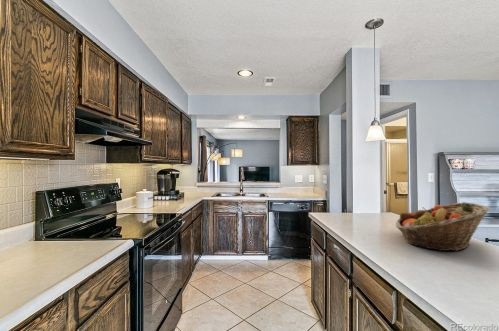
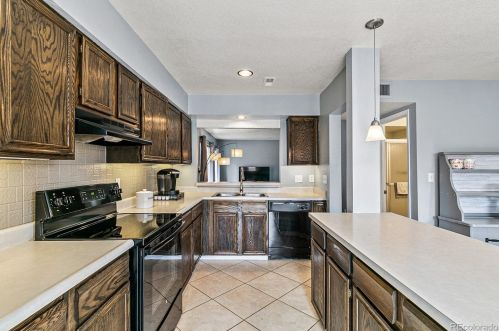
- fruit basket [395,201,491,252]
